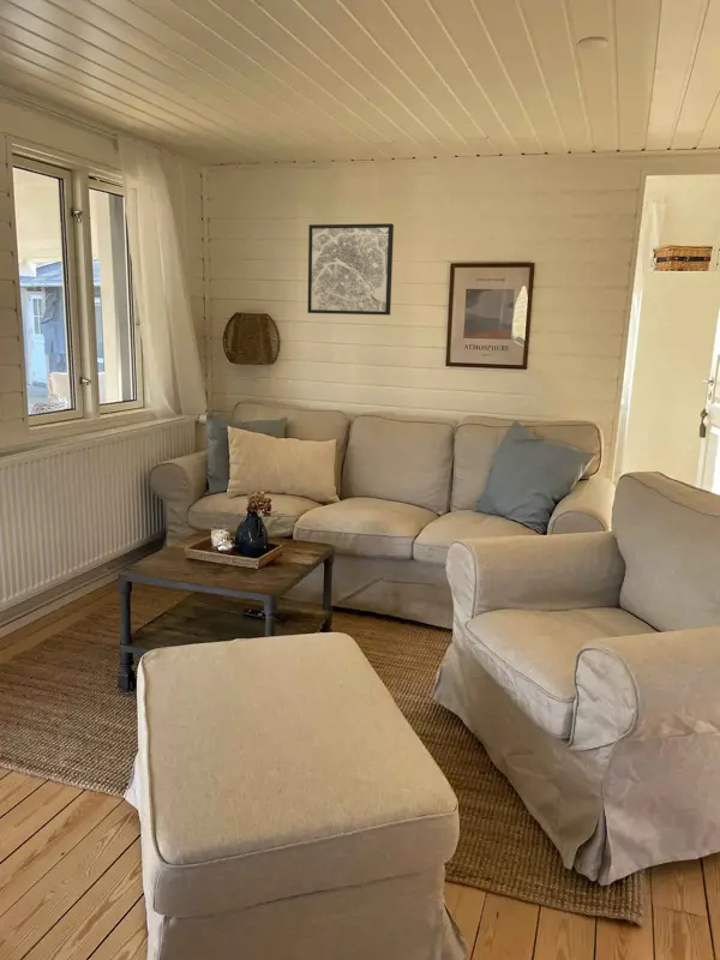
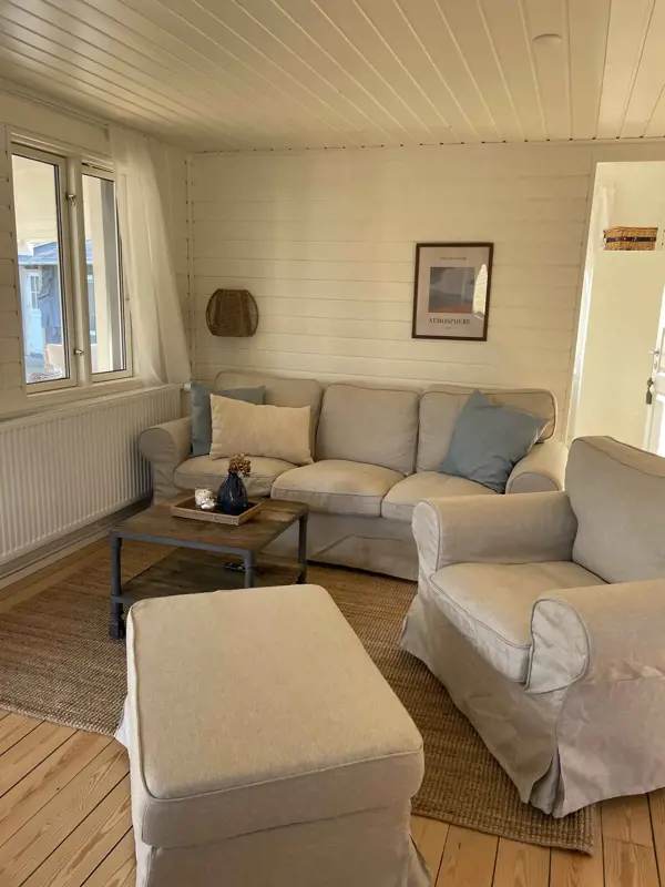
- wall art [306,222,395,317]
